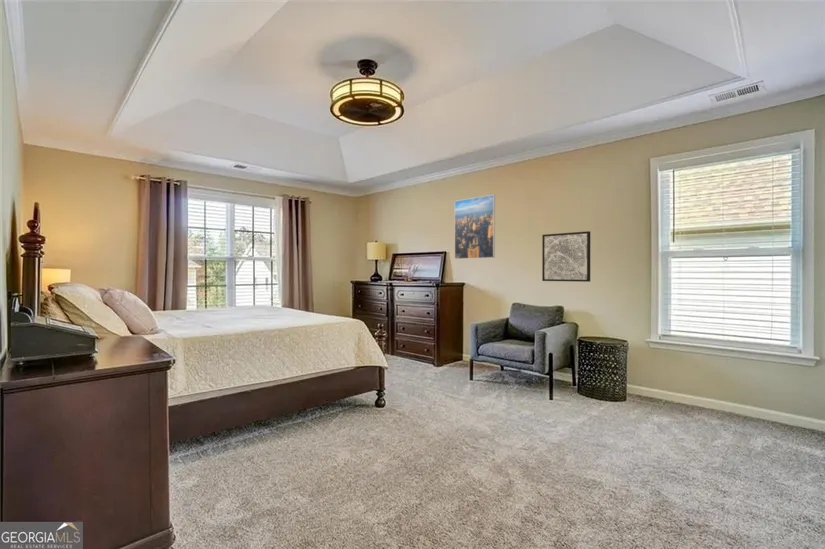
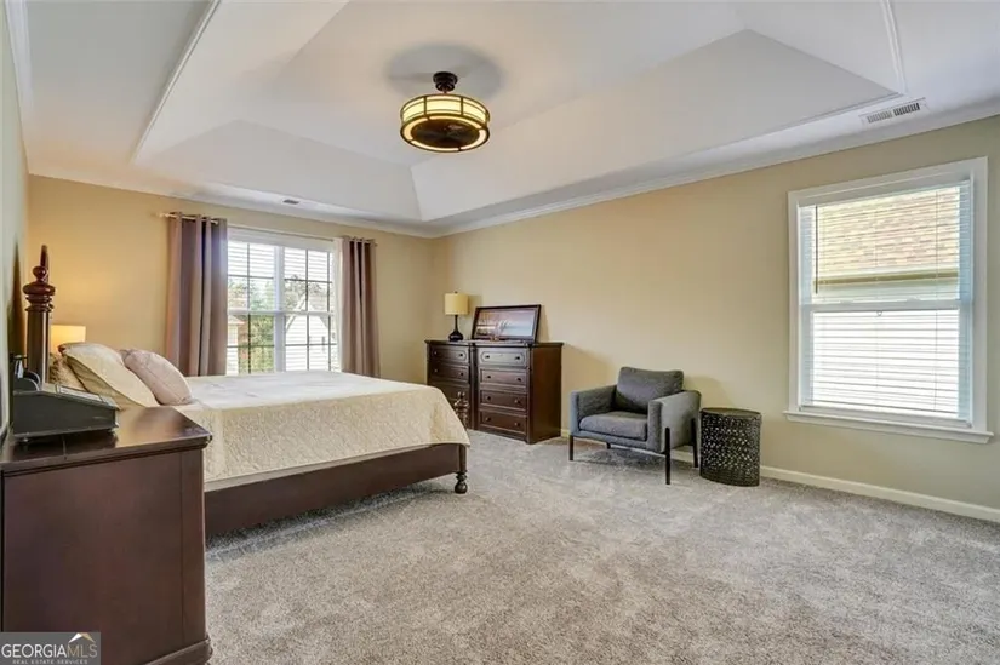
- wall art [541,230,591,283]
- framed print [454,194,496,260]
